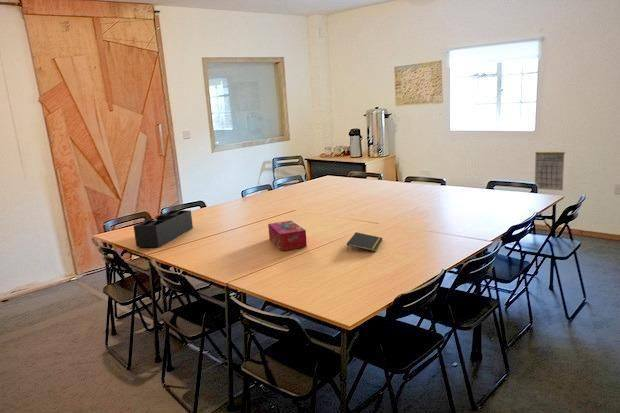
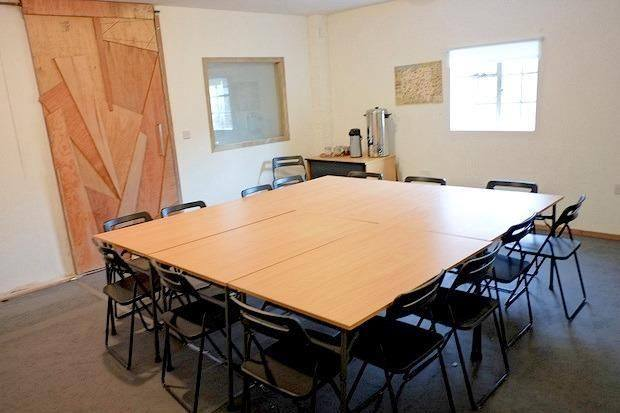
- tissue box [267,220,308,252]
- desk organizer [132,209,194,248]
- notepad [346,231,384,253]
- calendar [534,142,566,191]
